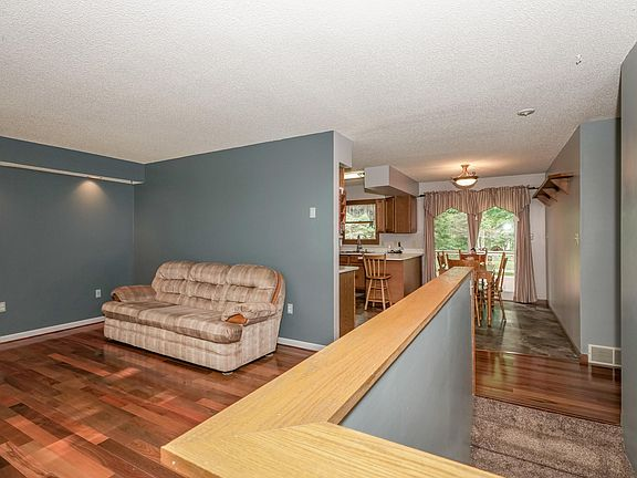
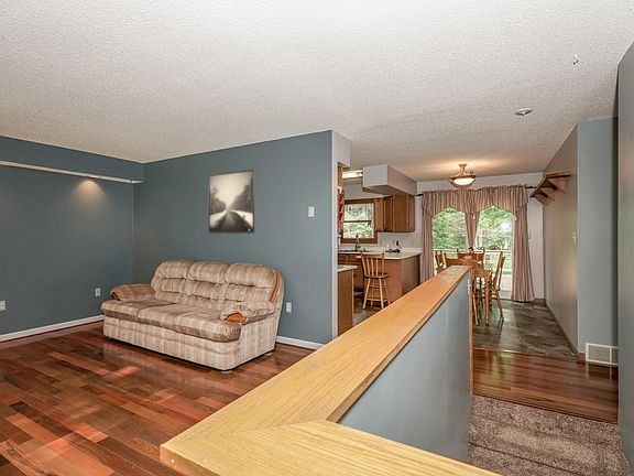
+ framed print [207,169,255,235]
